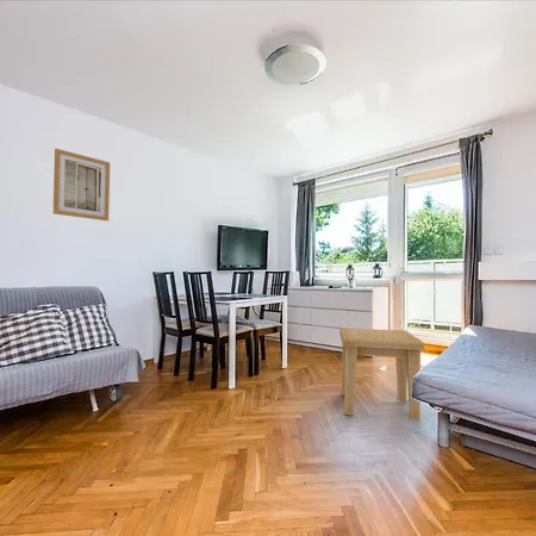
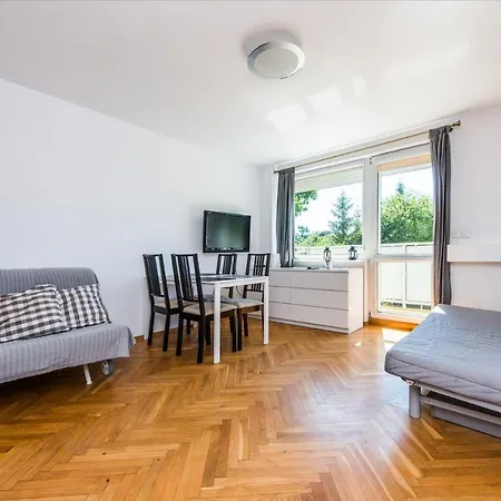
- side table [338,326,425,422]
- wall art [52,148,111,222]
